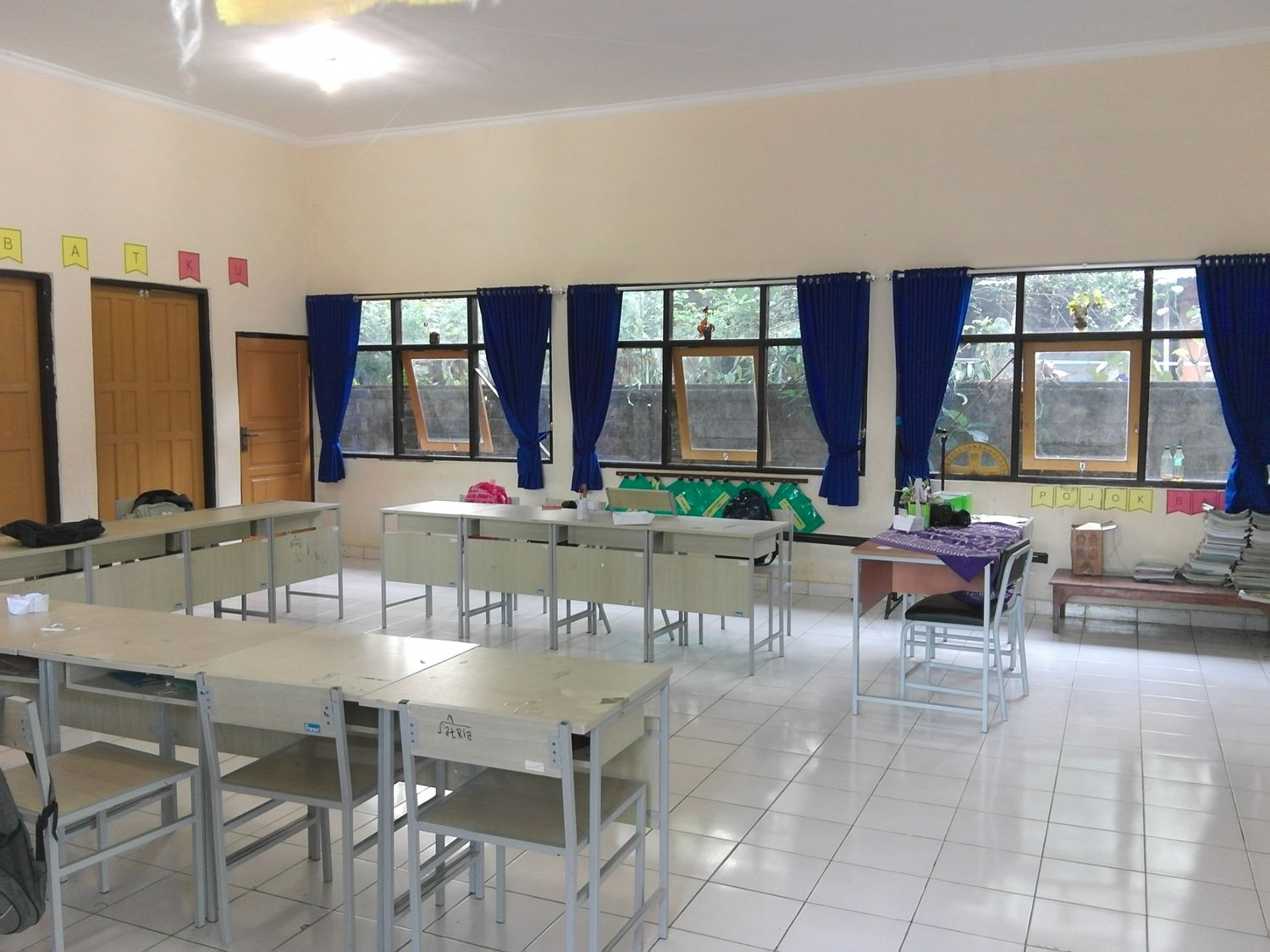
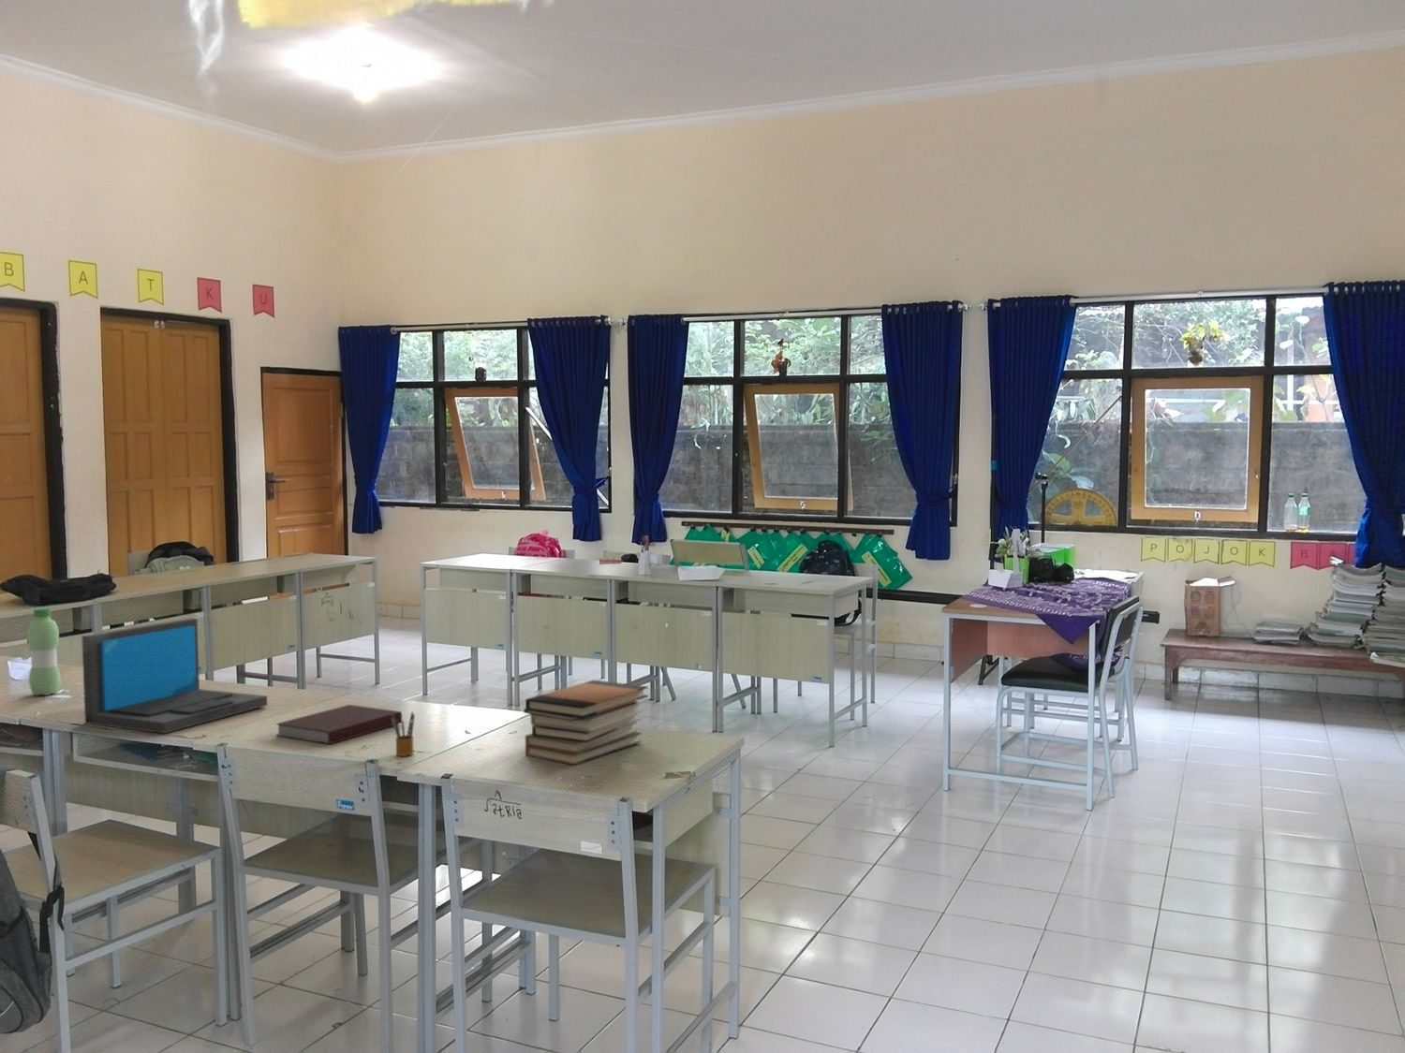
+ laptop [81,618,268,734]
+ water bottle [27,607,62,697]
+ pencil box [392,709,416,758]
+ book stack [522,679,649,765]
+ notebook [274,703,403,746]
